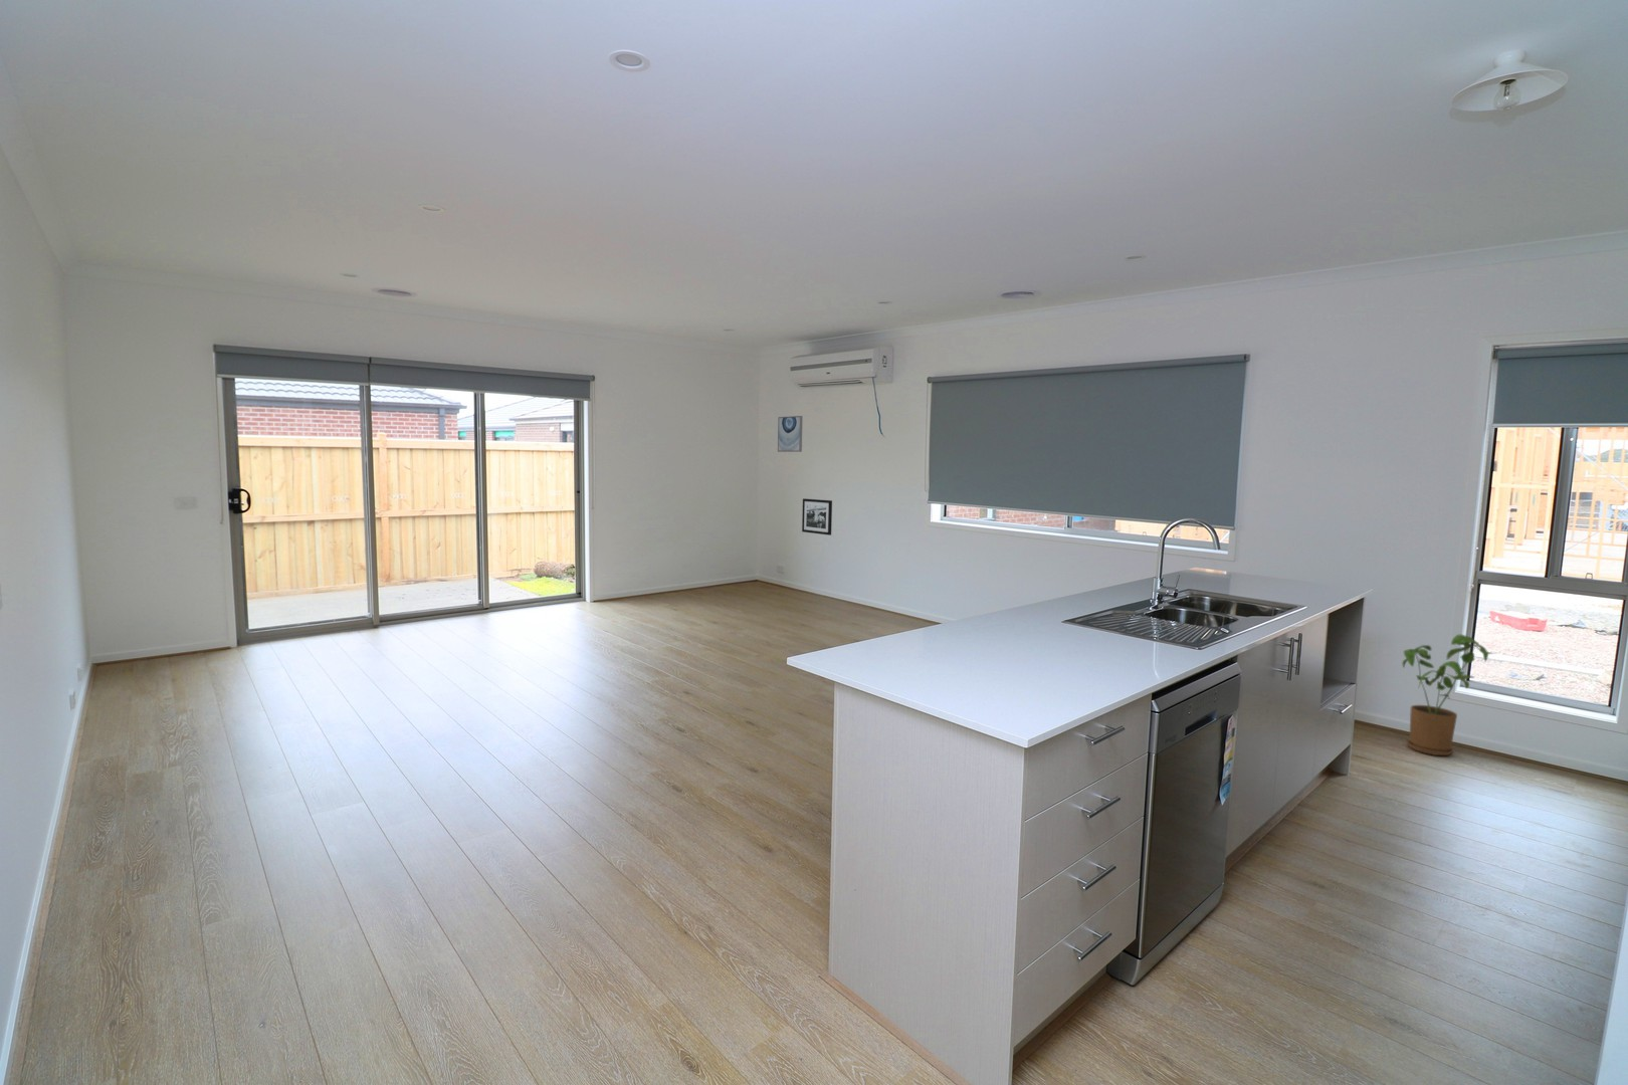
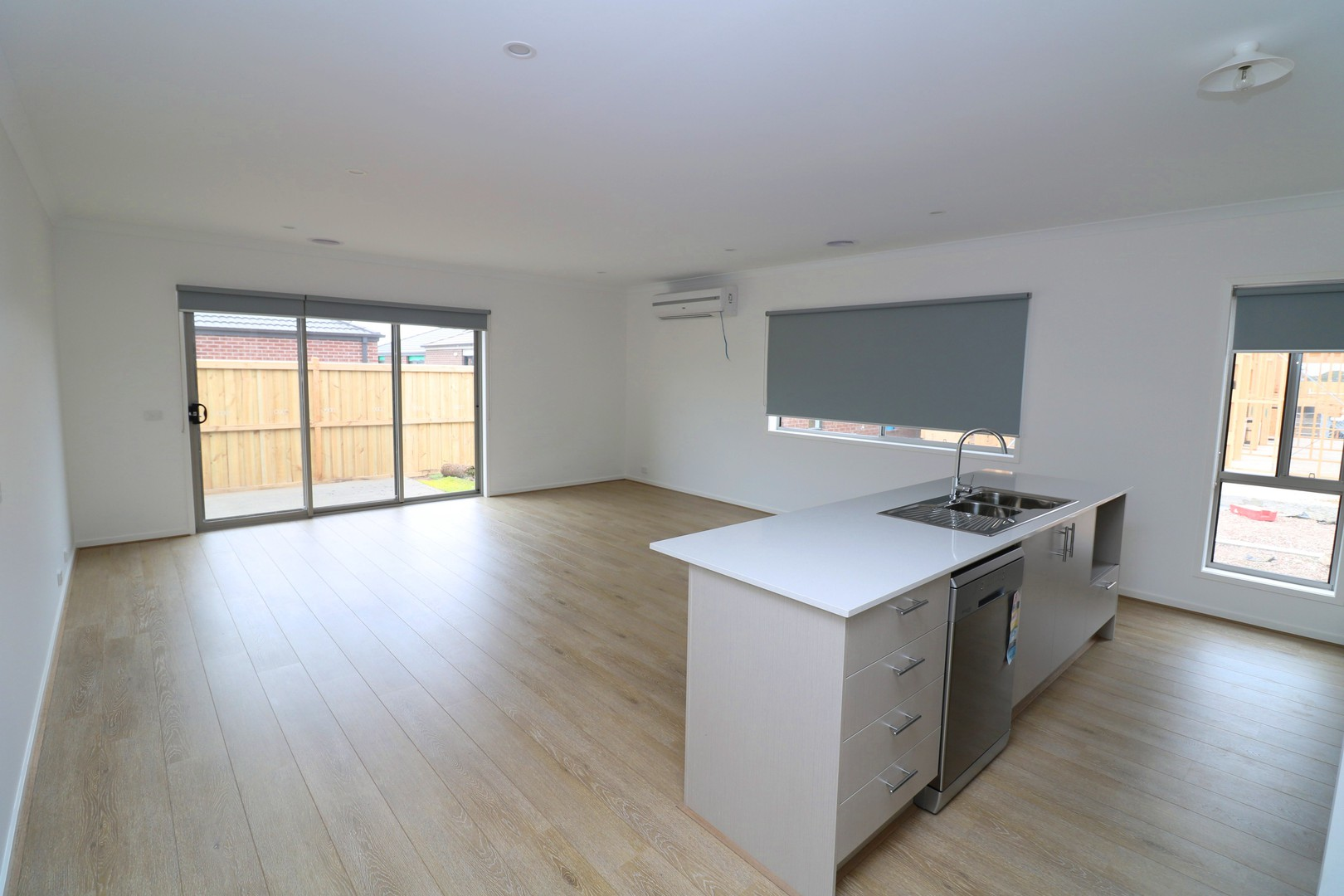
- wall art [776,415,804,453]
- picture frame [801,498,833,536]
- house plant [1401,633,1496,757]
